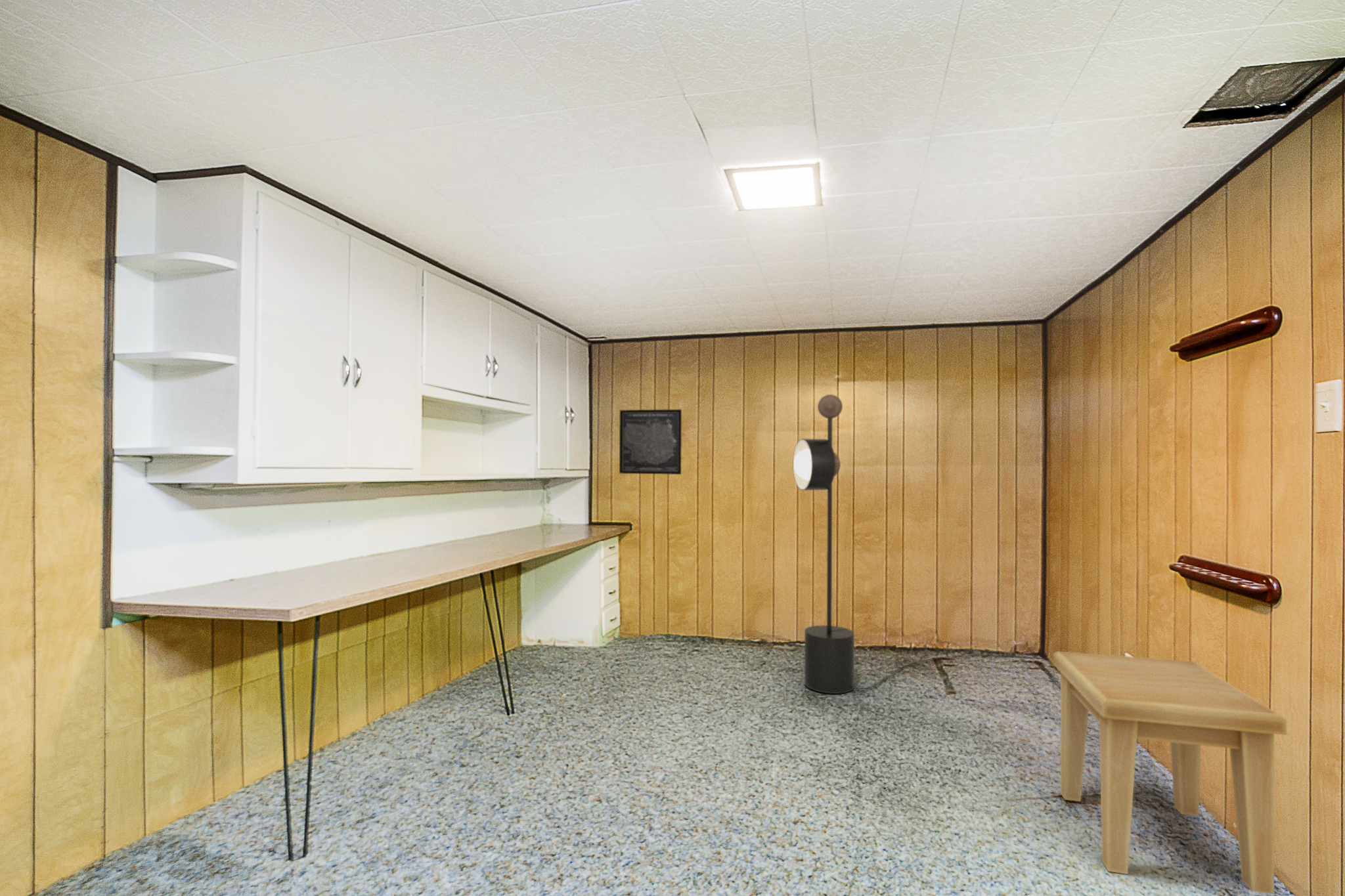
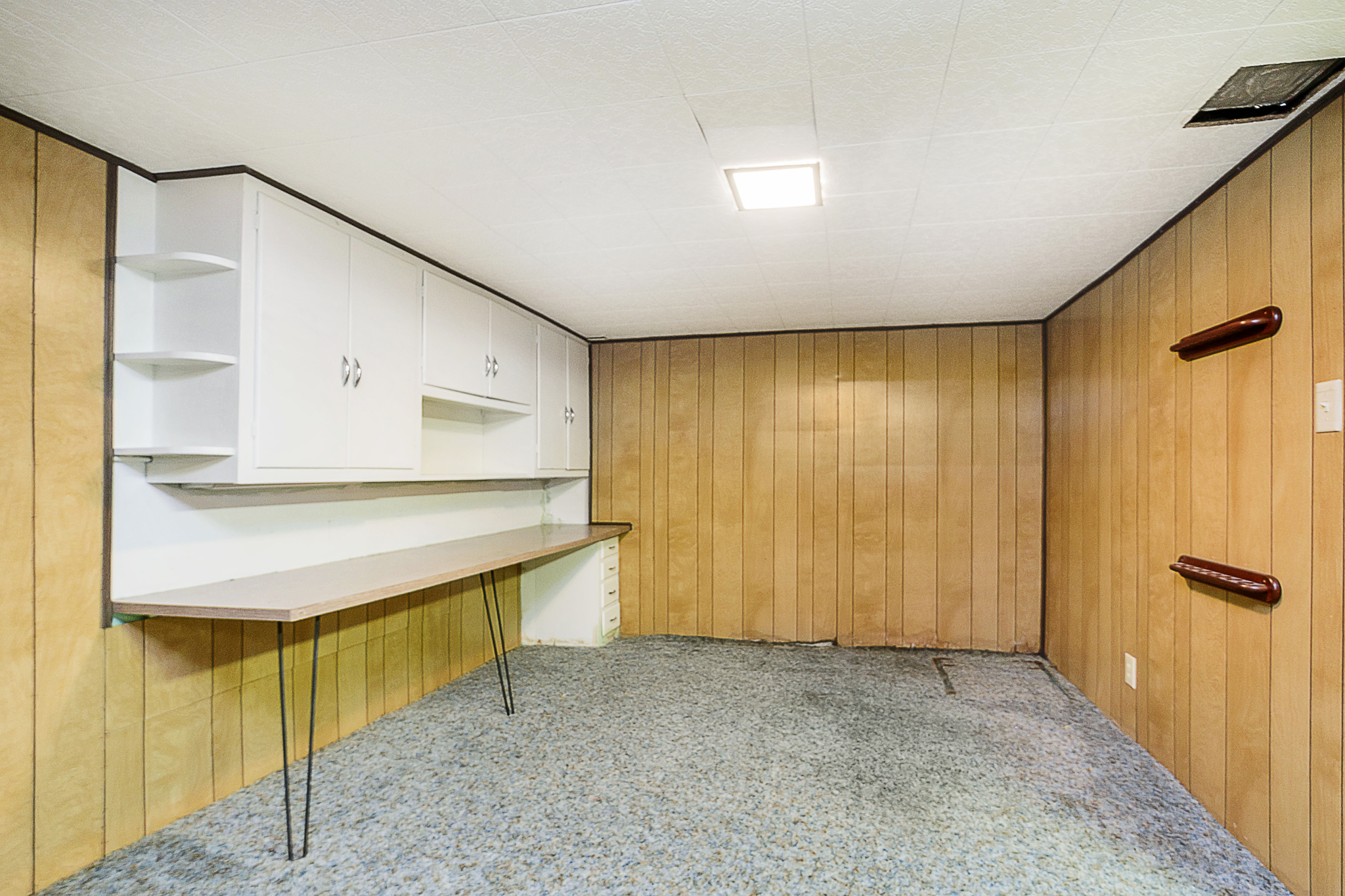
- wall art [619,409,682,475]
- floor lamp [793,394,1051,694]
- side table [1053,651,1287,895]
